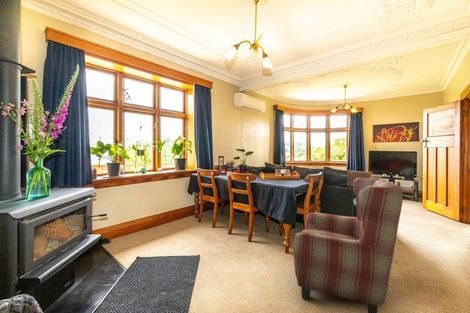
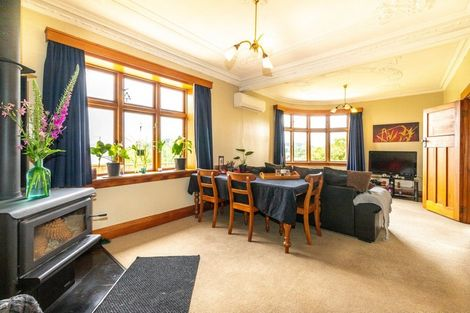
- armchair [293,176,404,313]
